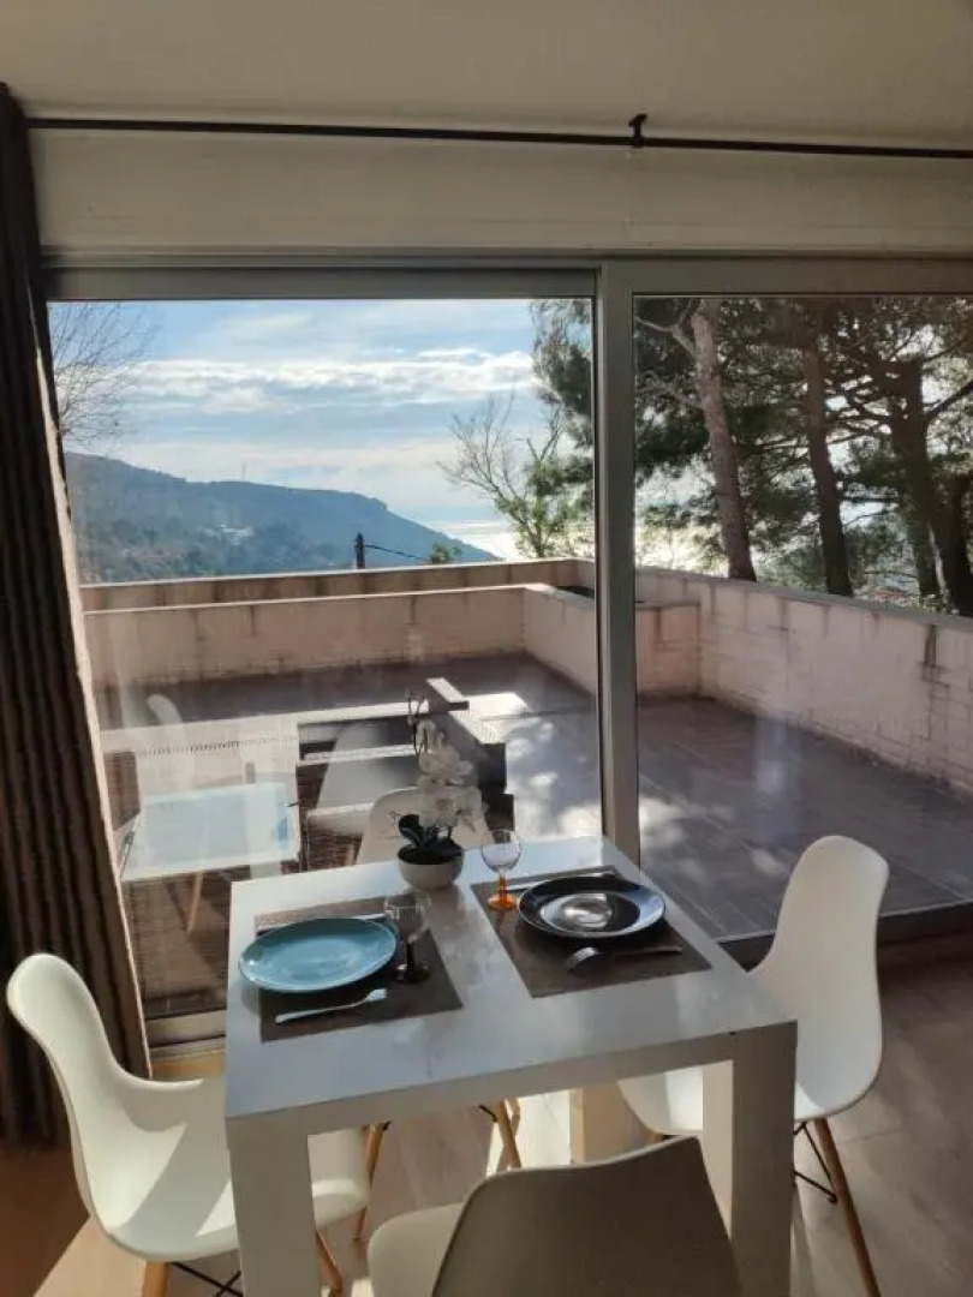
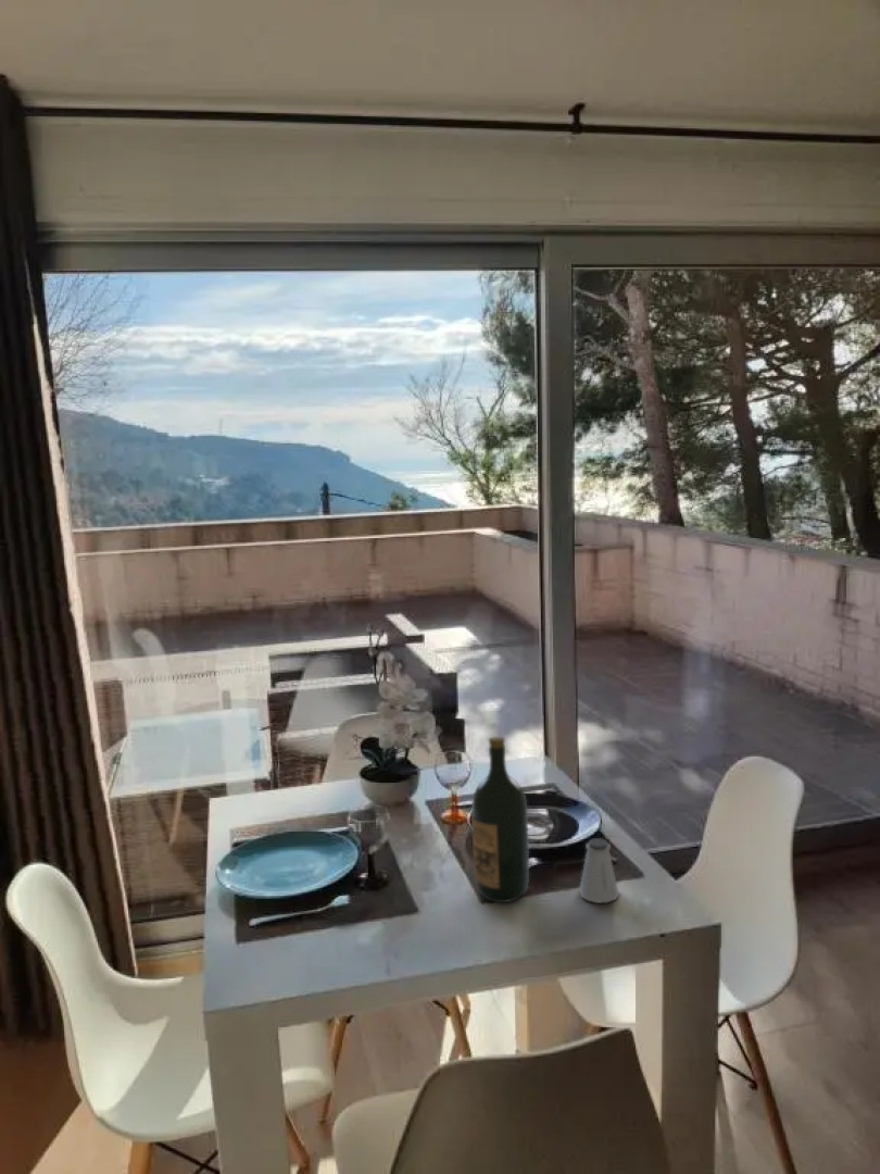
+ saltshaker [578,837,620,904]
+ wine bottle [470,736,530,903]
